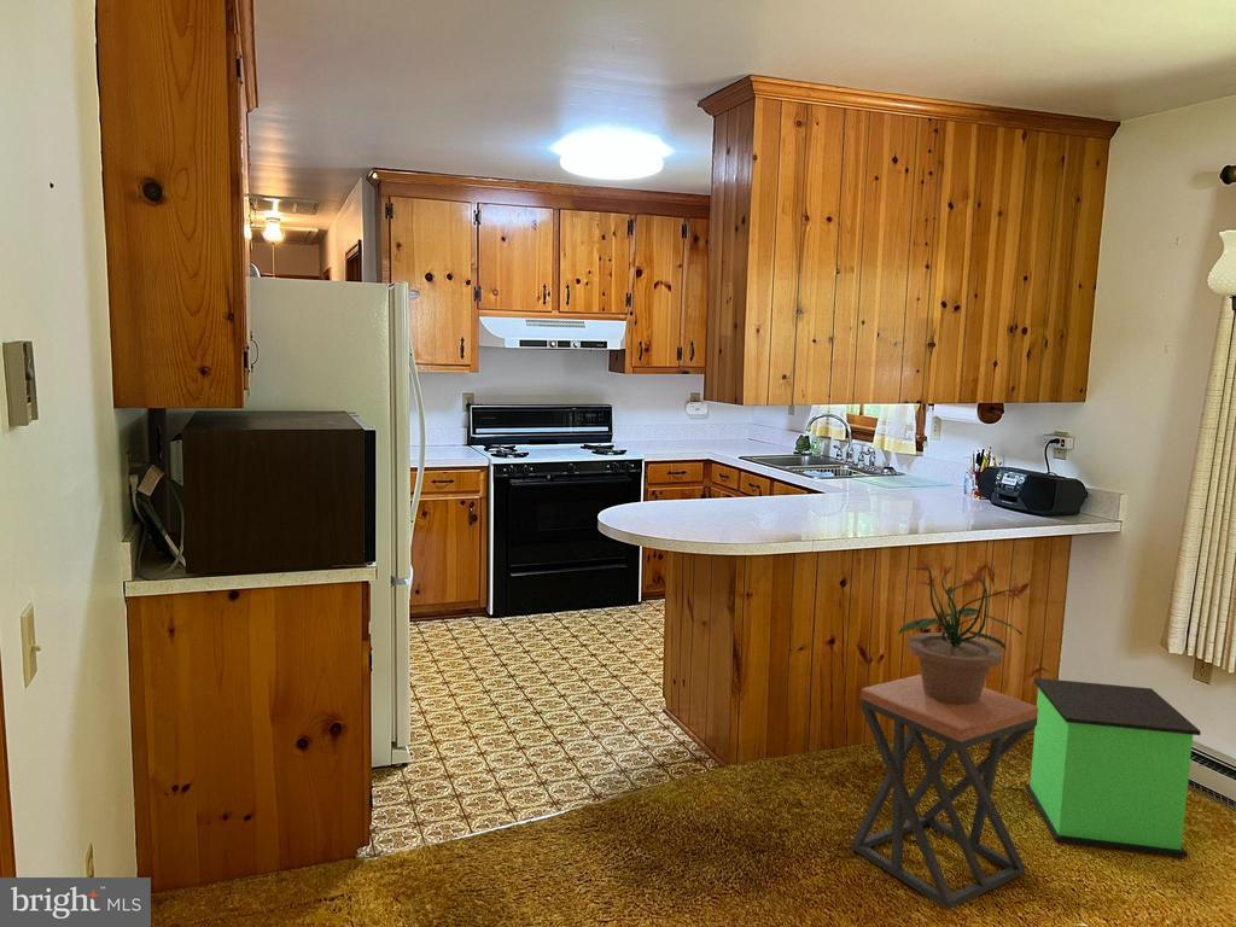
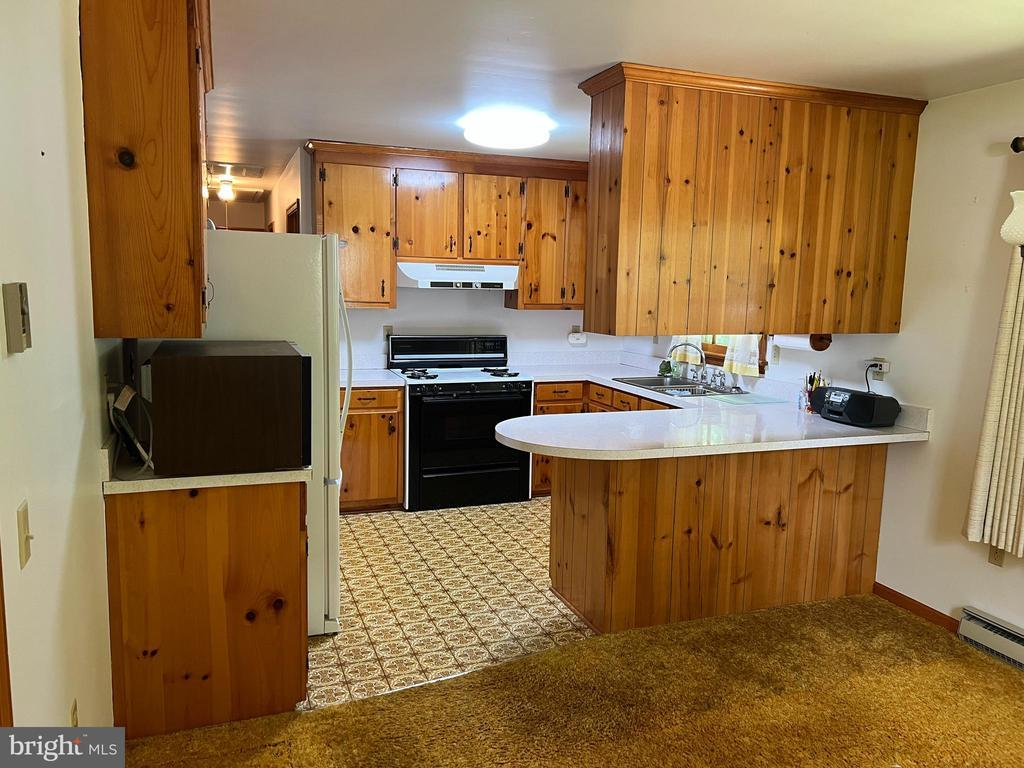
- stool [851,674,1038,911]
- stool [1001,677,1202,858]
- potted plant [898,559,1025,705]
